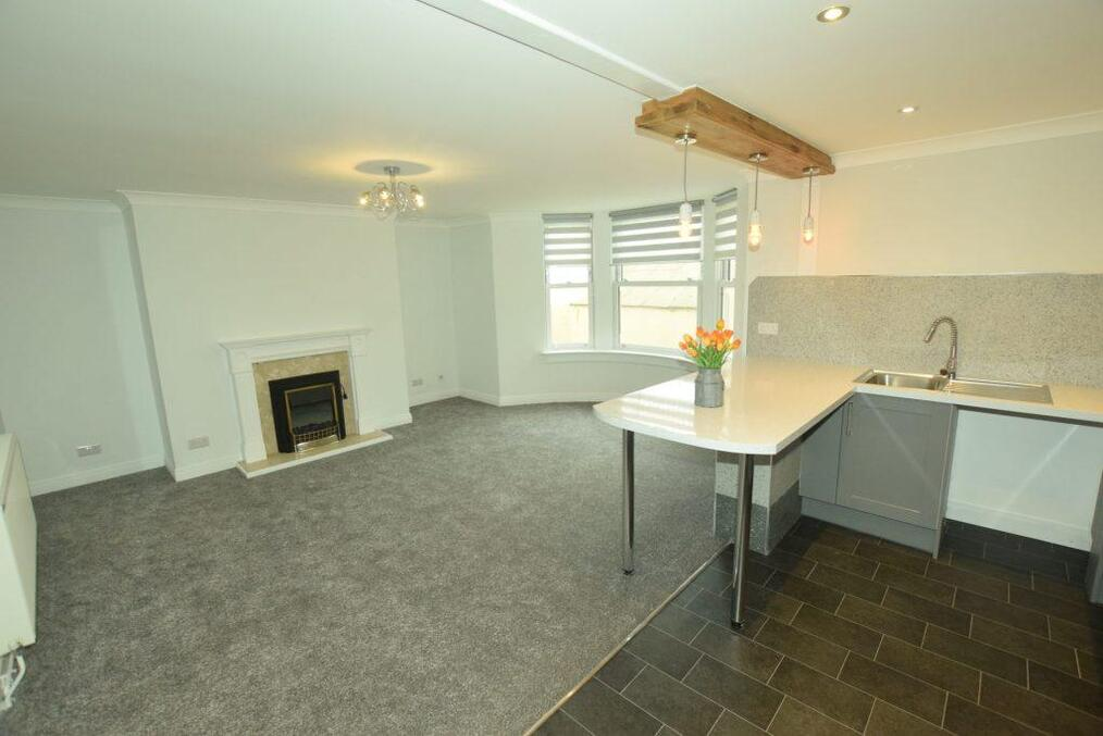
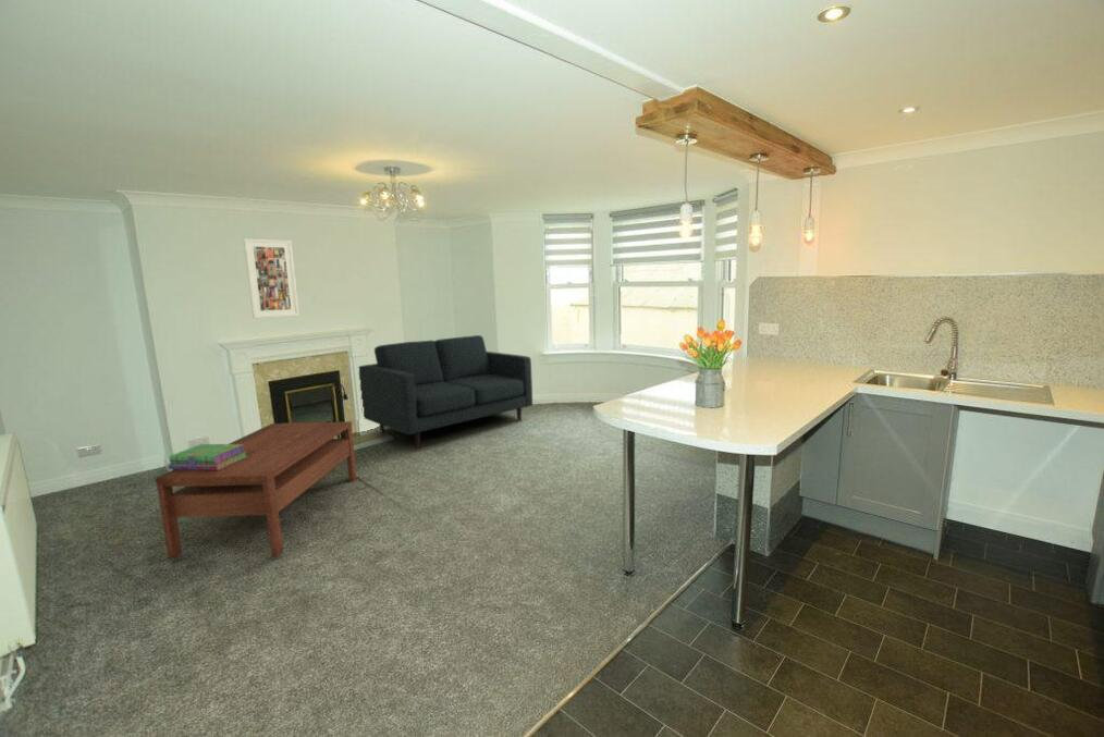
+ stack of books [167,443,247,470]
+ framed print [243,237,300,320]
+ coffee table [154,420,357,561]
+ sofa [357,334,533,449]
